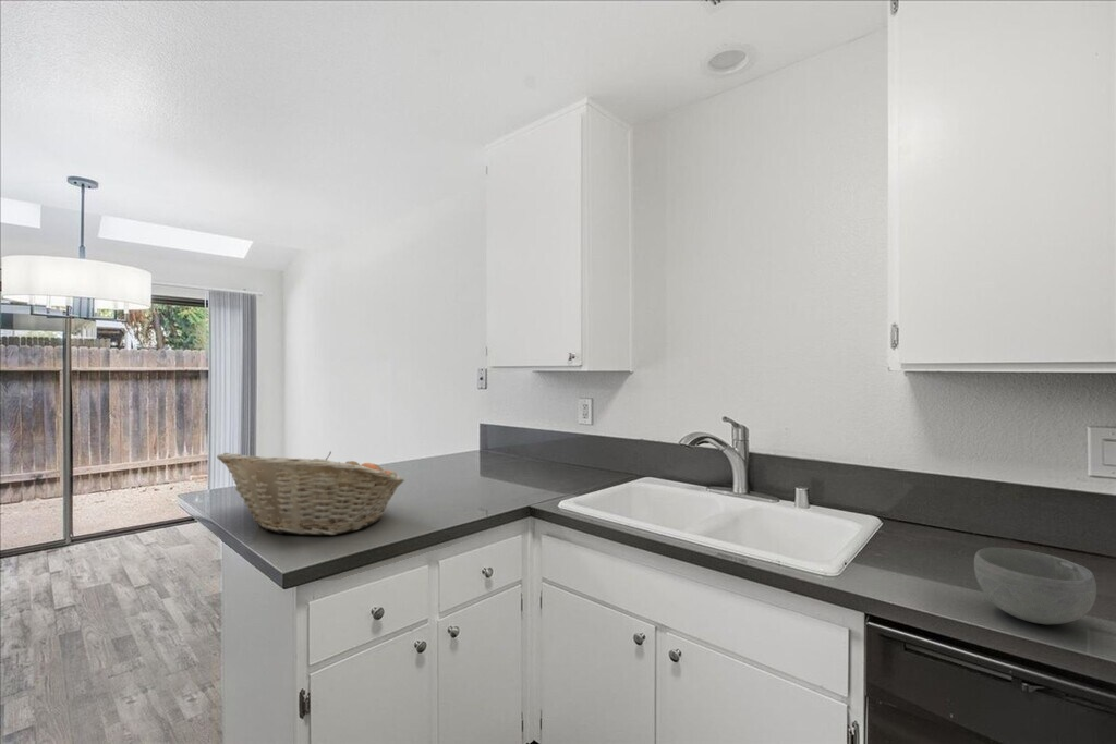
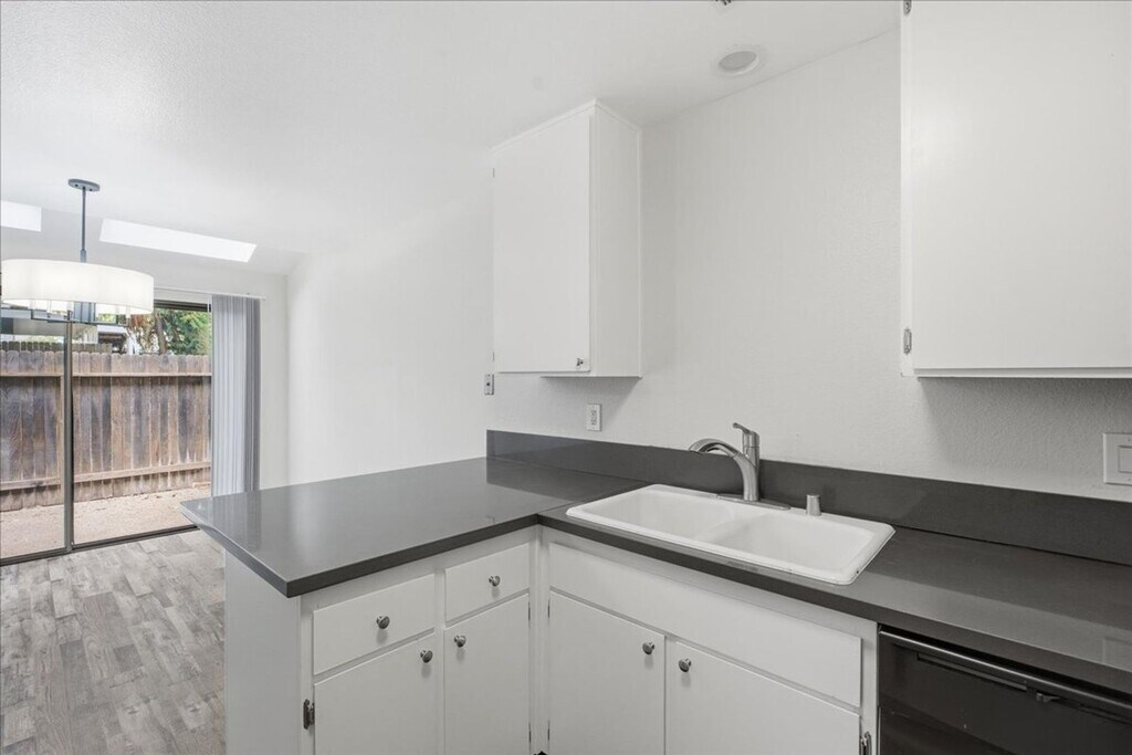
- bowl [973,547,1097,625]
- fruit basket [216,450,405,536]
